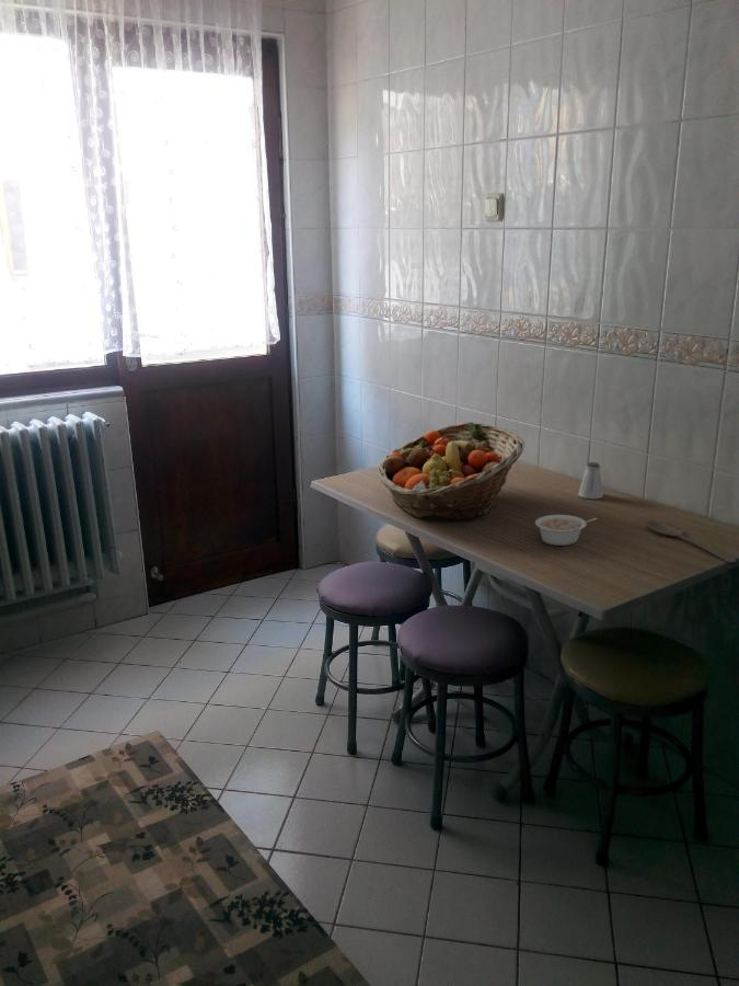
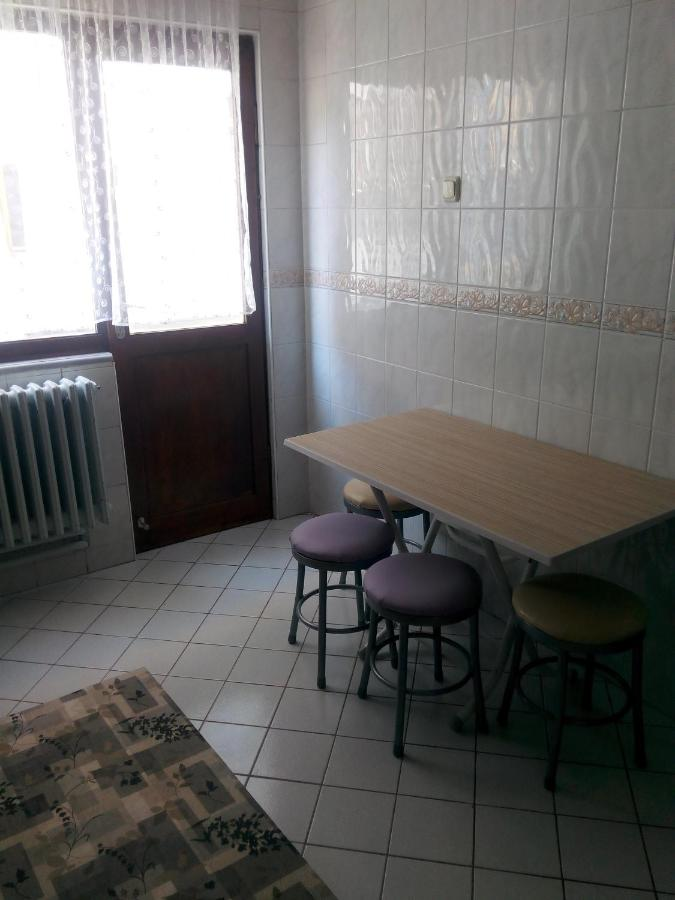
- saltshaker [577,461,604,500]
- legume [534,514,599,547]
- wooden spoon [645,519,737,563]
- fruit basket [377,421,526,523]
